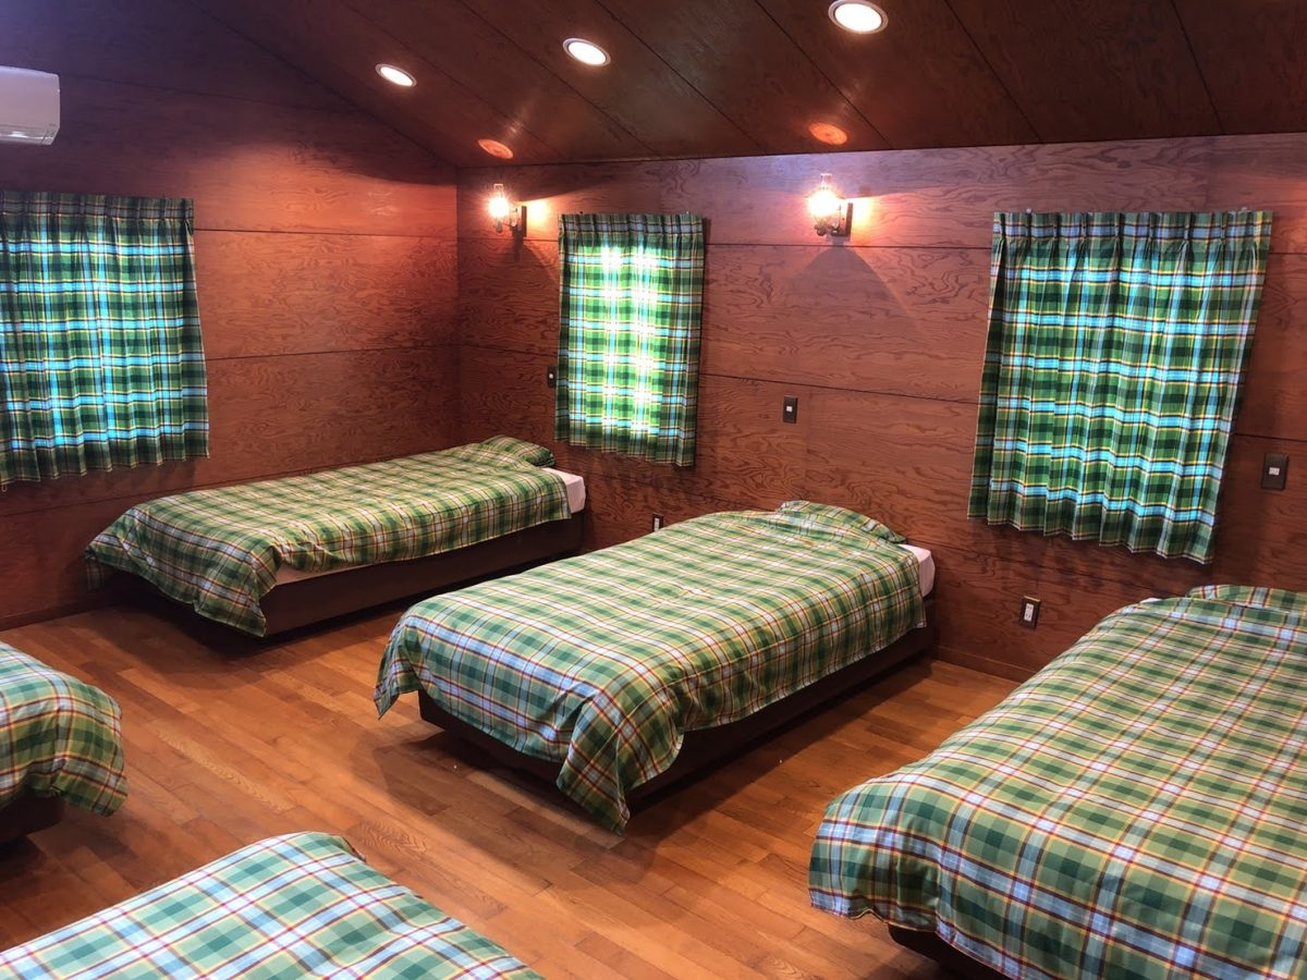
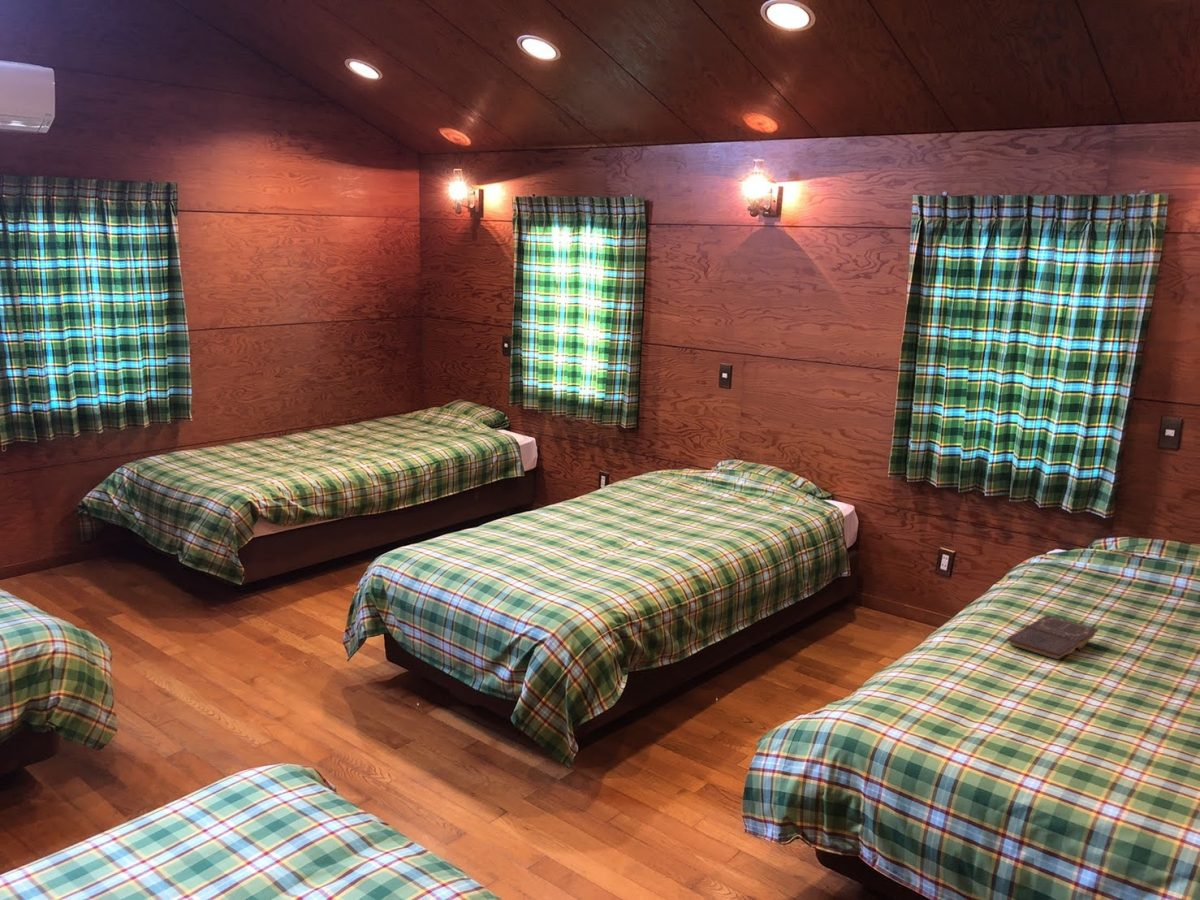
+ book [1006,614,1099,660]
